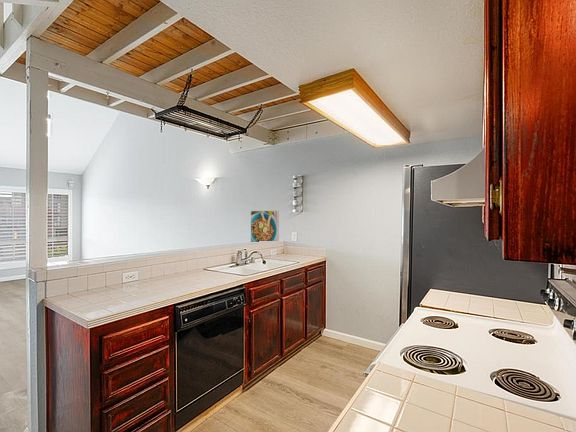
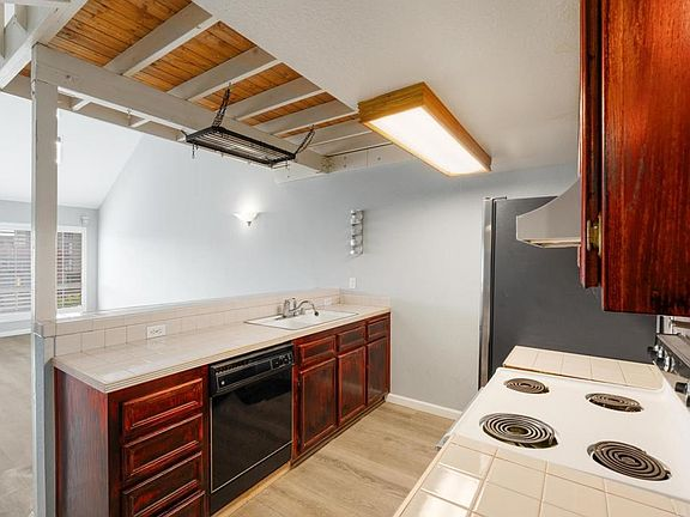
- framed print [250,210,280,243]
